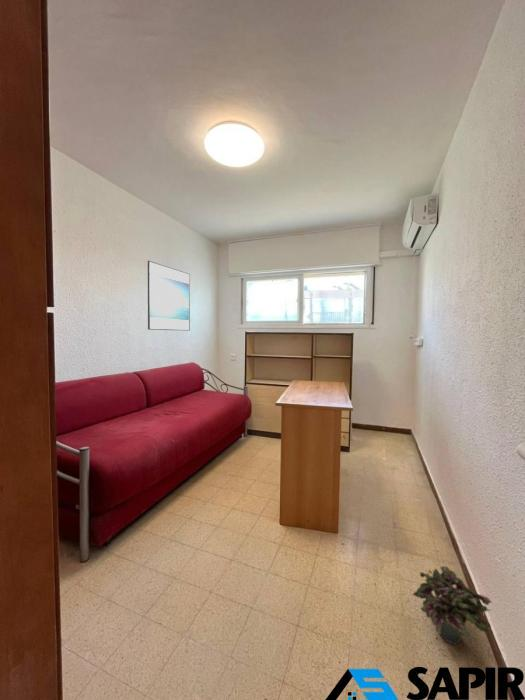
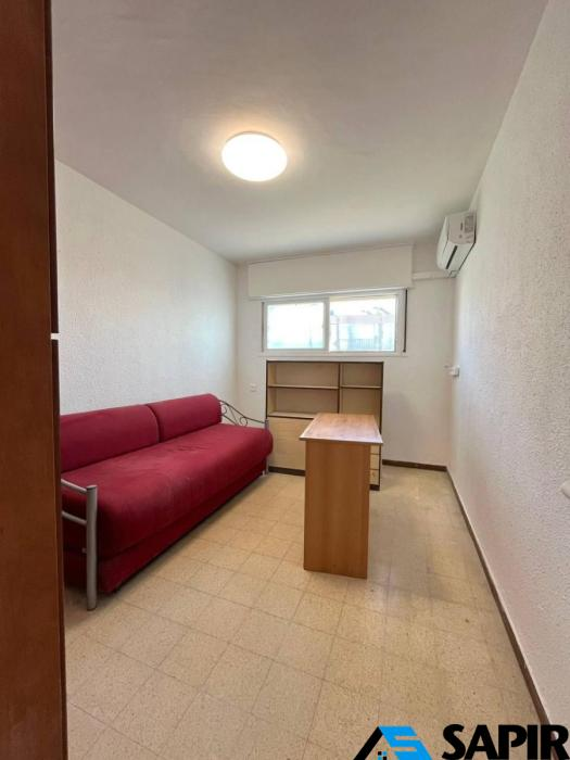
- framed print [147,260,191,332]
- potted plant [412,565,492,646]
